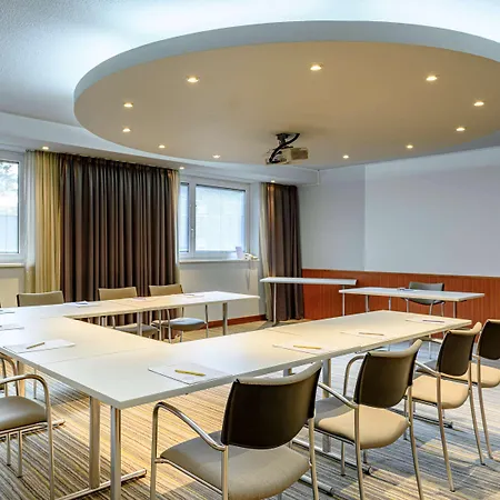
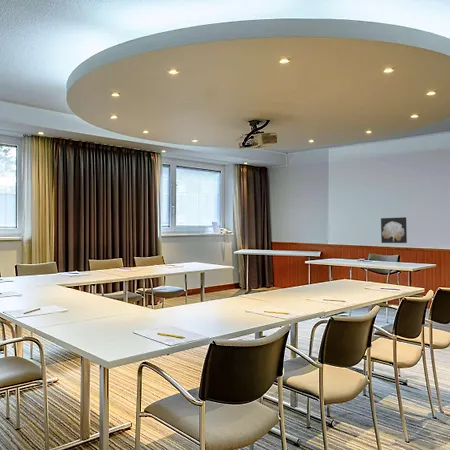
+ wall art [380,216,408,244]
